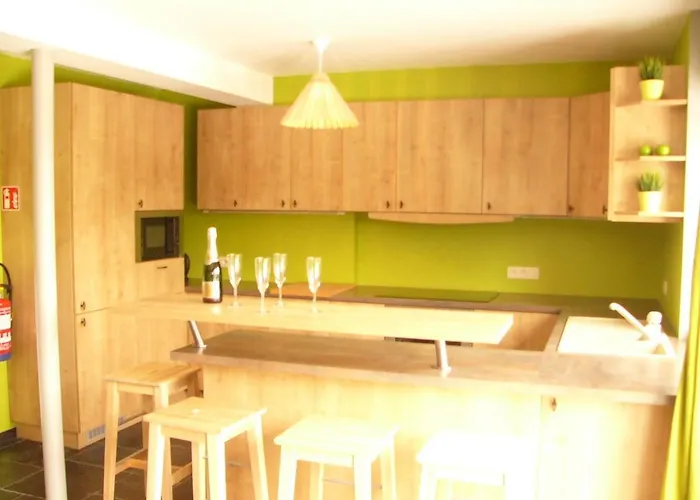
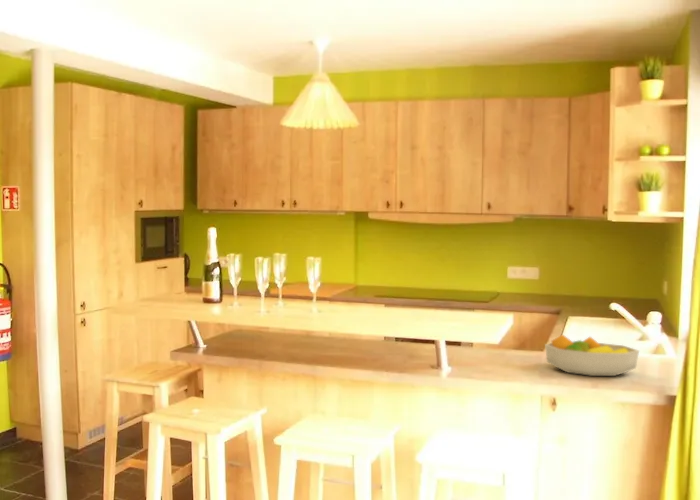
+ fruit bowl [544,334,640,377]
